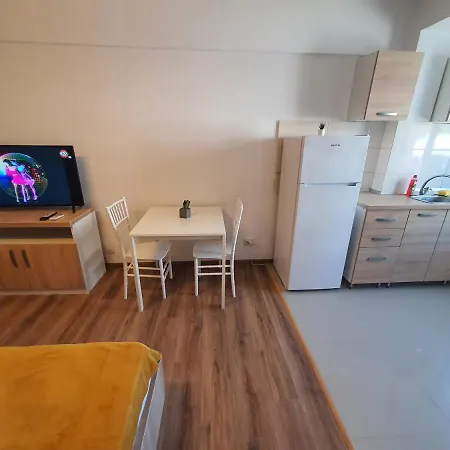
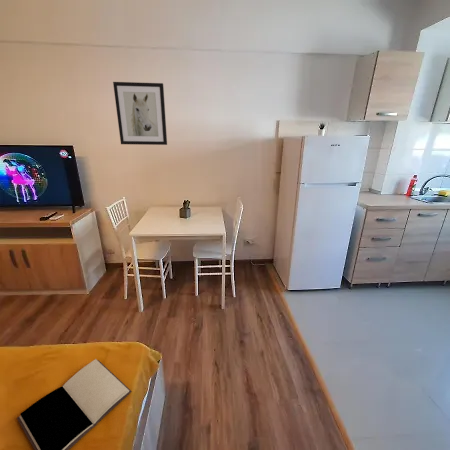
+ wall art [112,81,168,146]
+ book [16,358,133,450]
